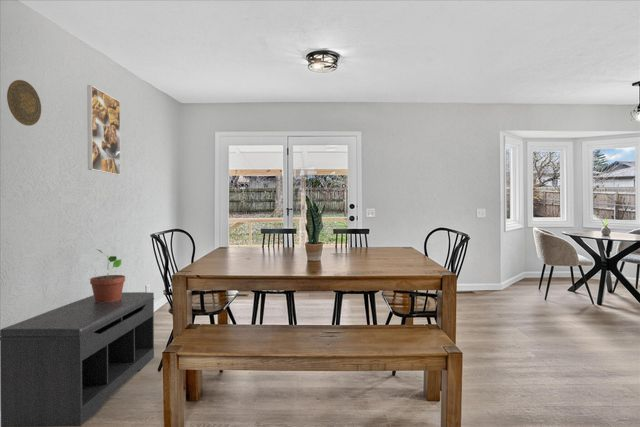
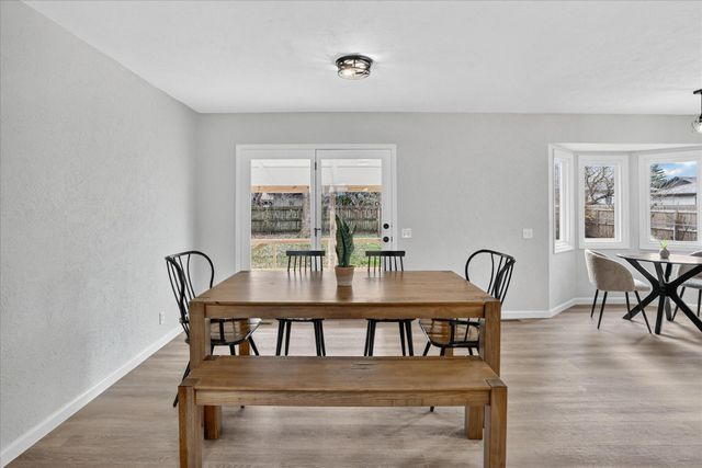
- decorative plate [6,79,42,127]
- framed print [86,84,121,176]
- bench [0,291,155,427]
- potted plant [89,248,126,303]
